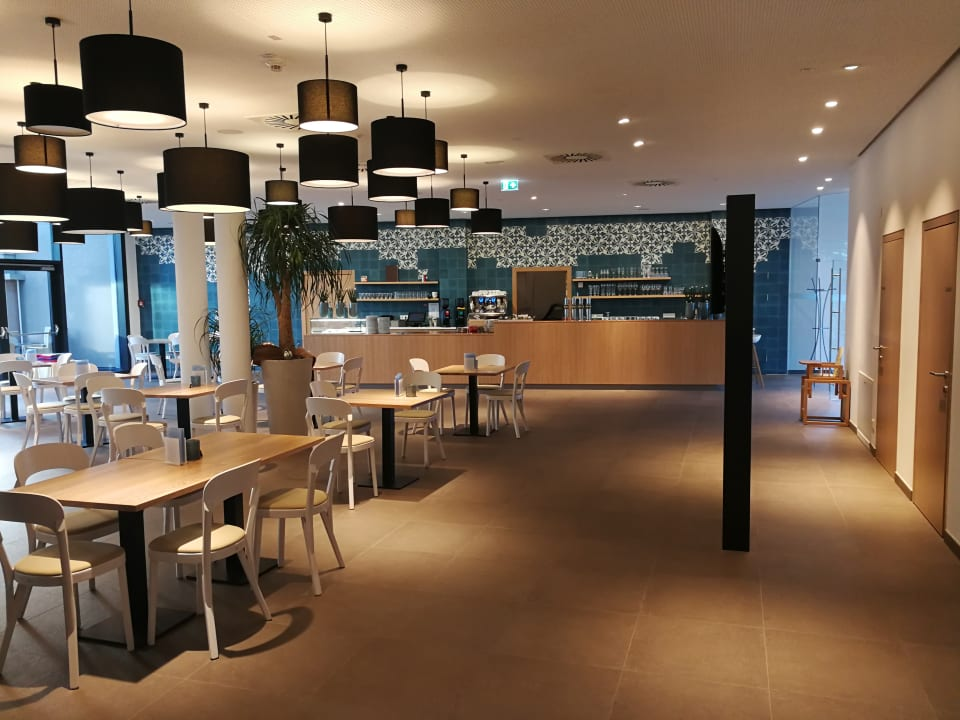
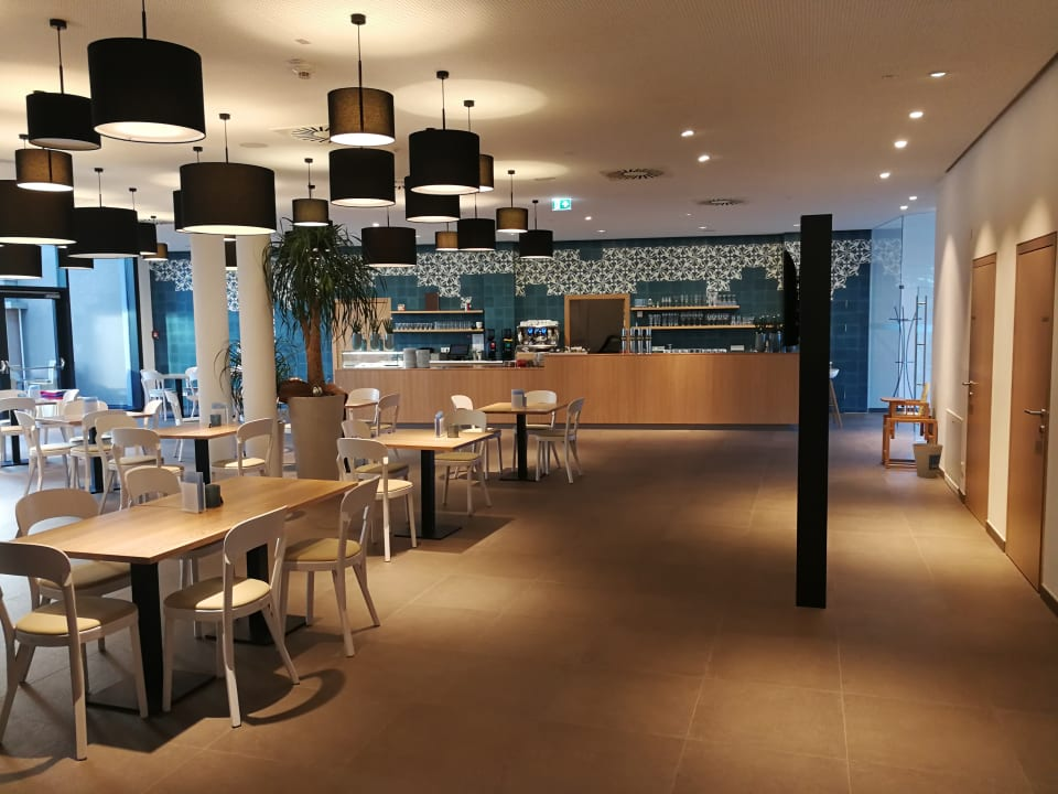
+ trash can [911,442,944,479]
